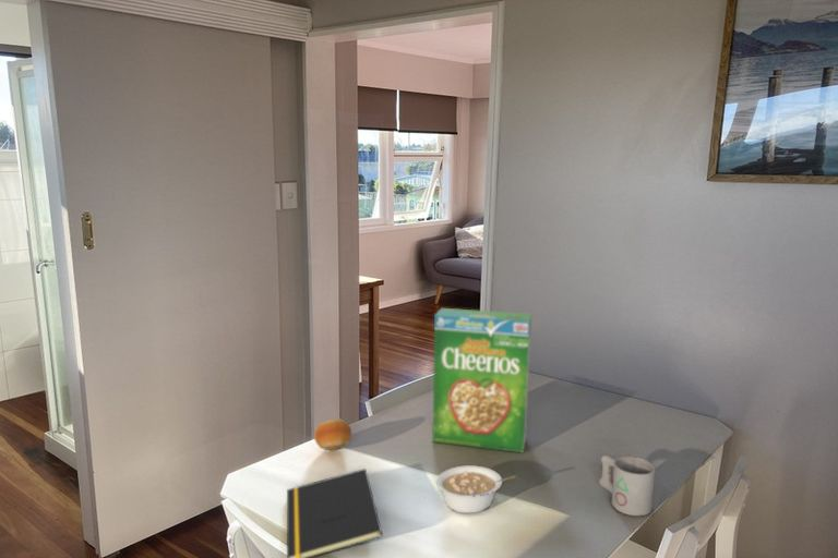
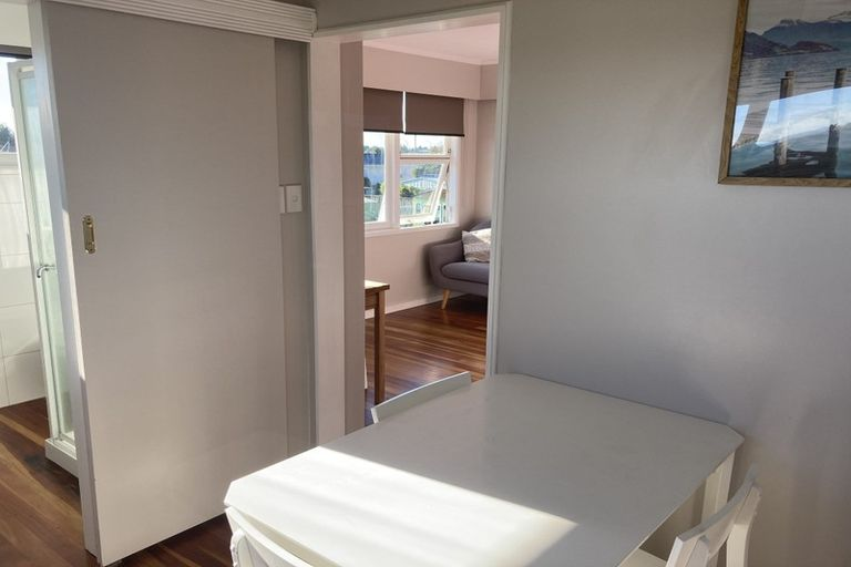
- fruit [313,417,352,451]
- mug [598,454,656,517]
- legume [435,464,517,514]
- notepad [286,468,383,558]
- cereal box [431,307,532,453]
